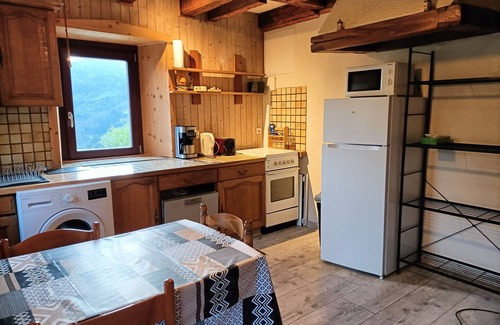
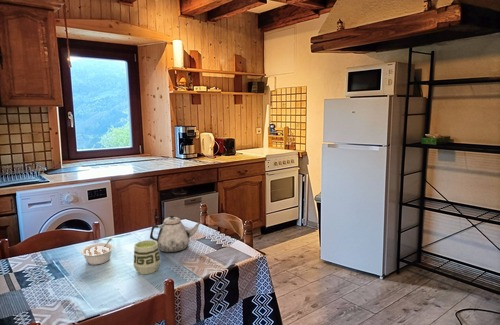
+ legume [80,237,115,266]
+ cup [133,239,161,275]
+ teapot [149,215,201,253]
